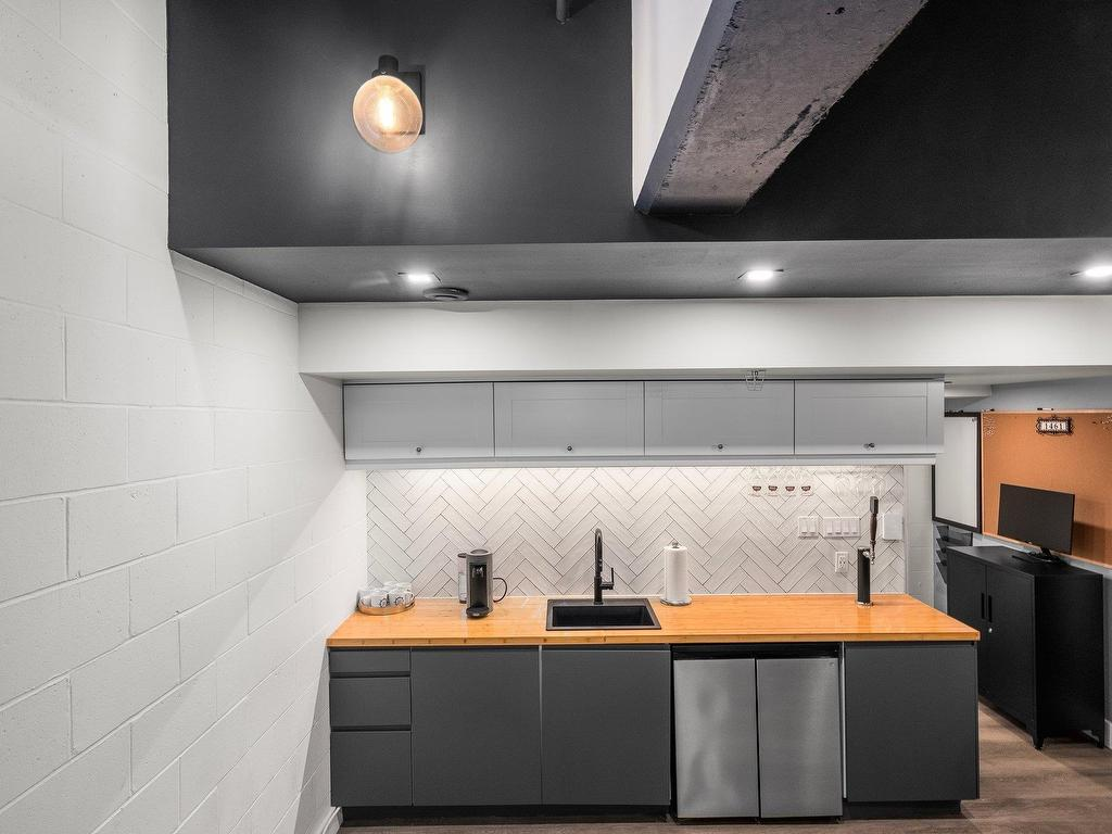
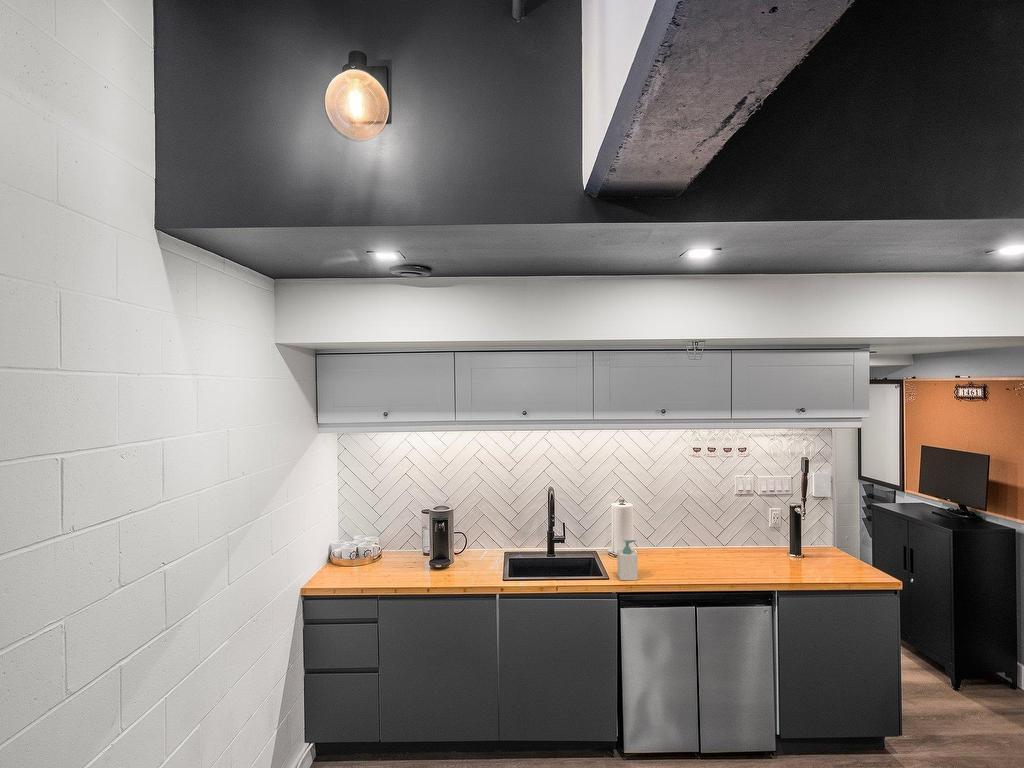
+ soap bottle [616,539,638,581]
